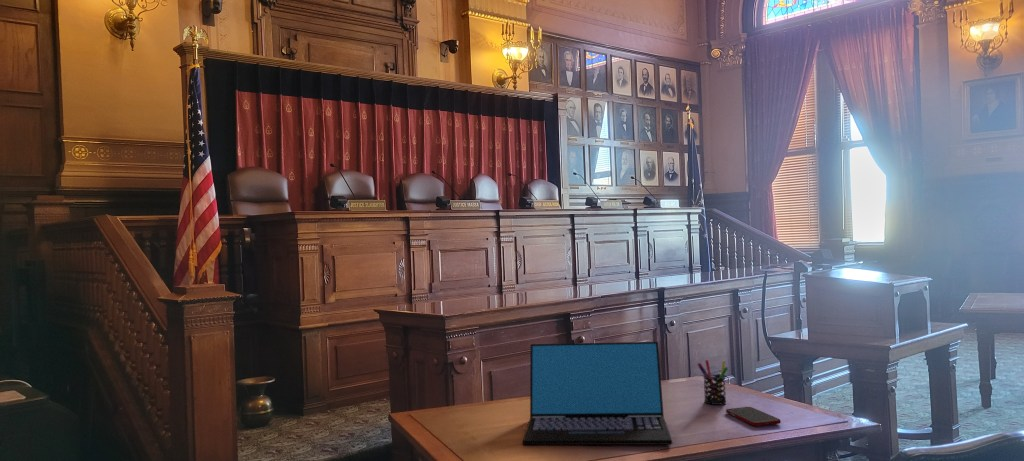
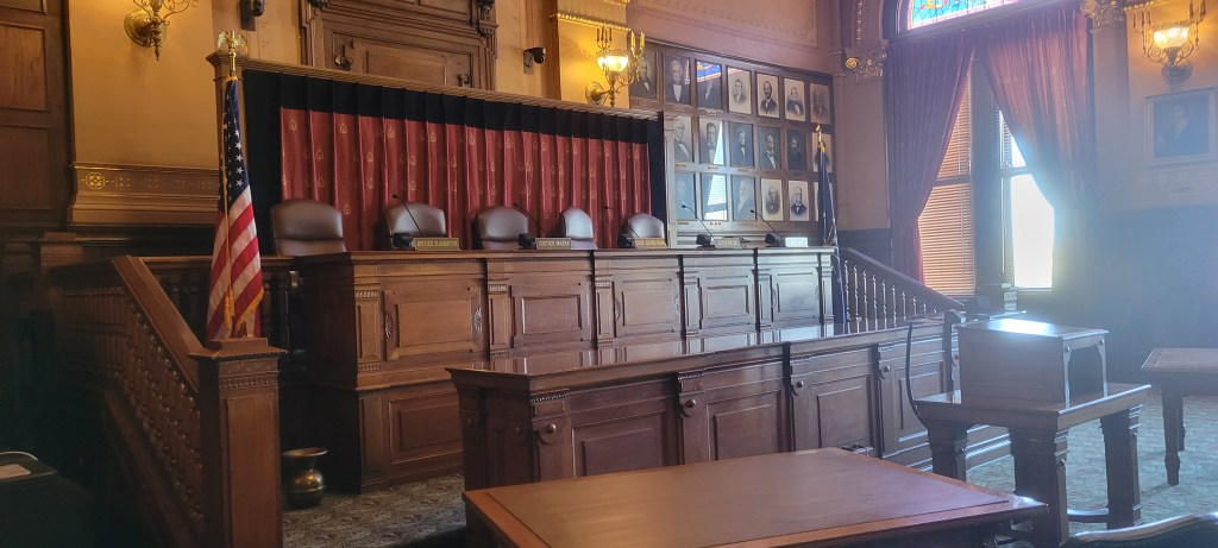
- cell phone [725,406,782,427]
- pen holder [696,359,728,406]
- laptop [521,341,673,446]
